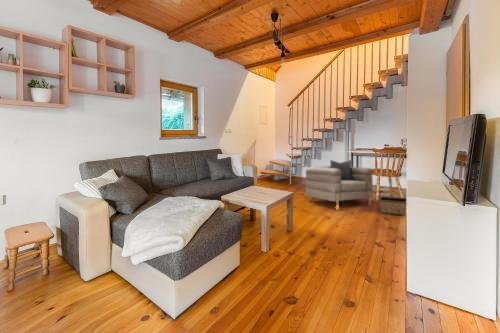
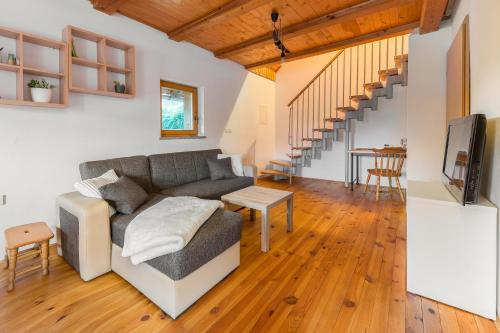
- armchair [305,159,374,206]
- basket [378,187,407,216]
